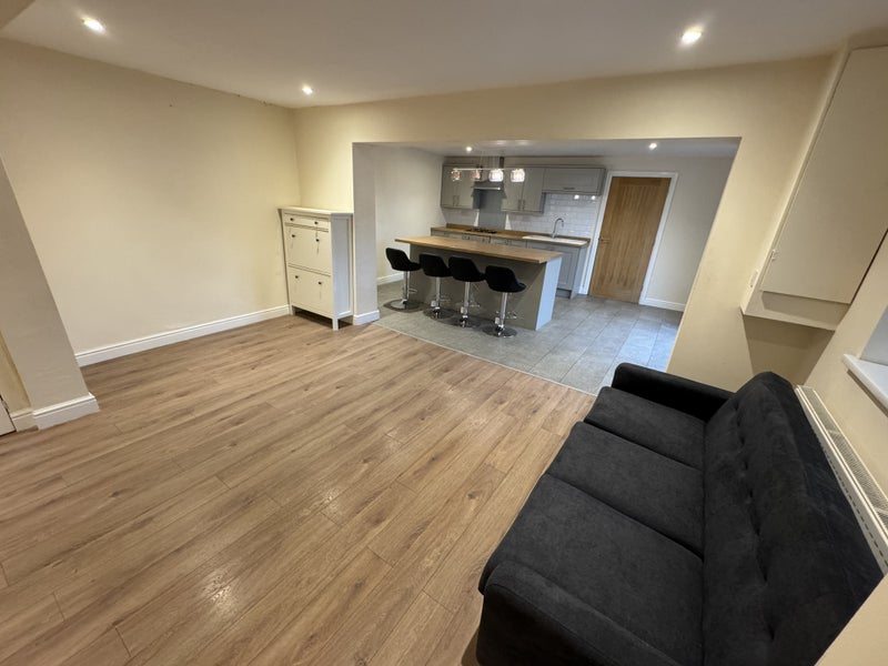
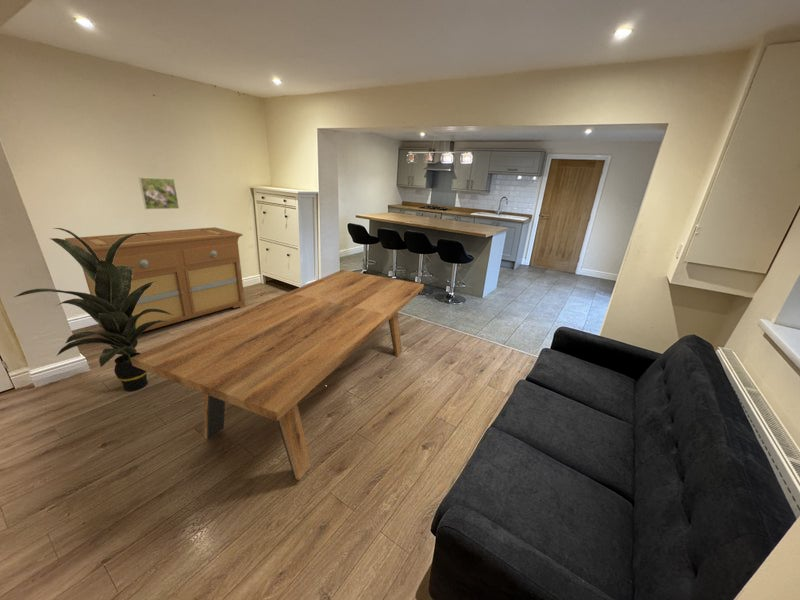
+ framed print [137,176,180,210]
+ indoor plant [12,227,173,392]
+ dining table [130,269,425,481]
+ sideboard [64,226,247,333]
